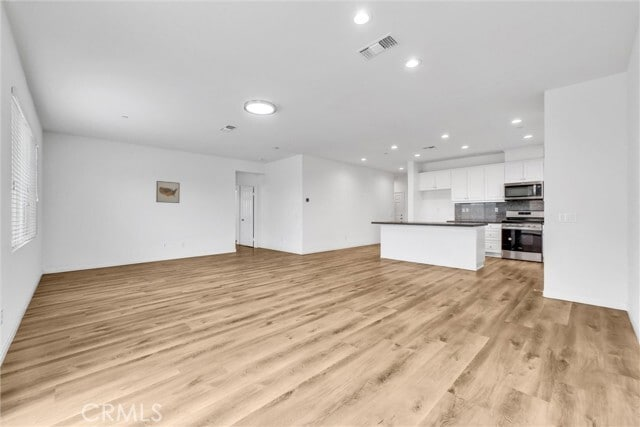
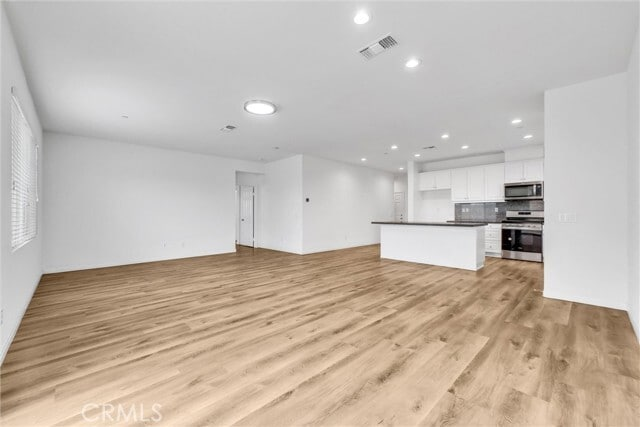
- wall art [155,180,181,204]
